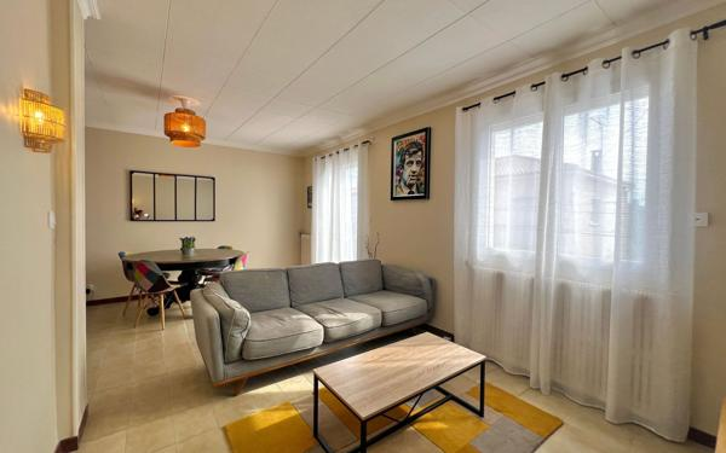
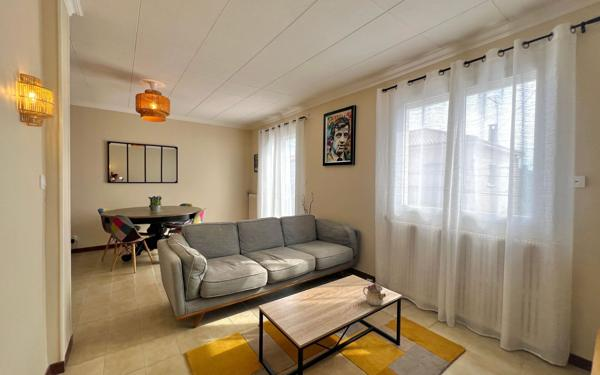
+ teapot [362,281,387,307]
